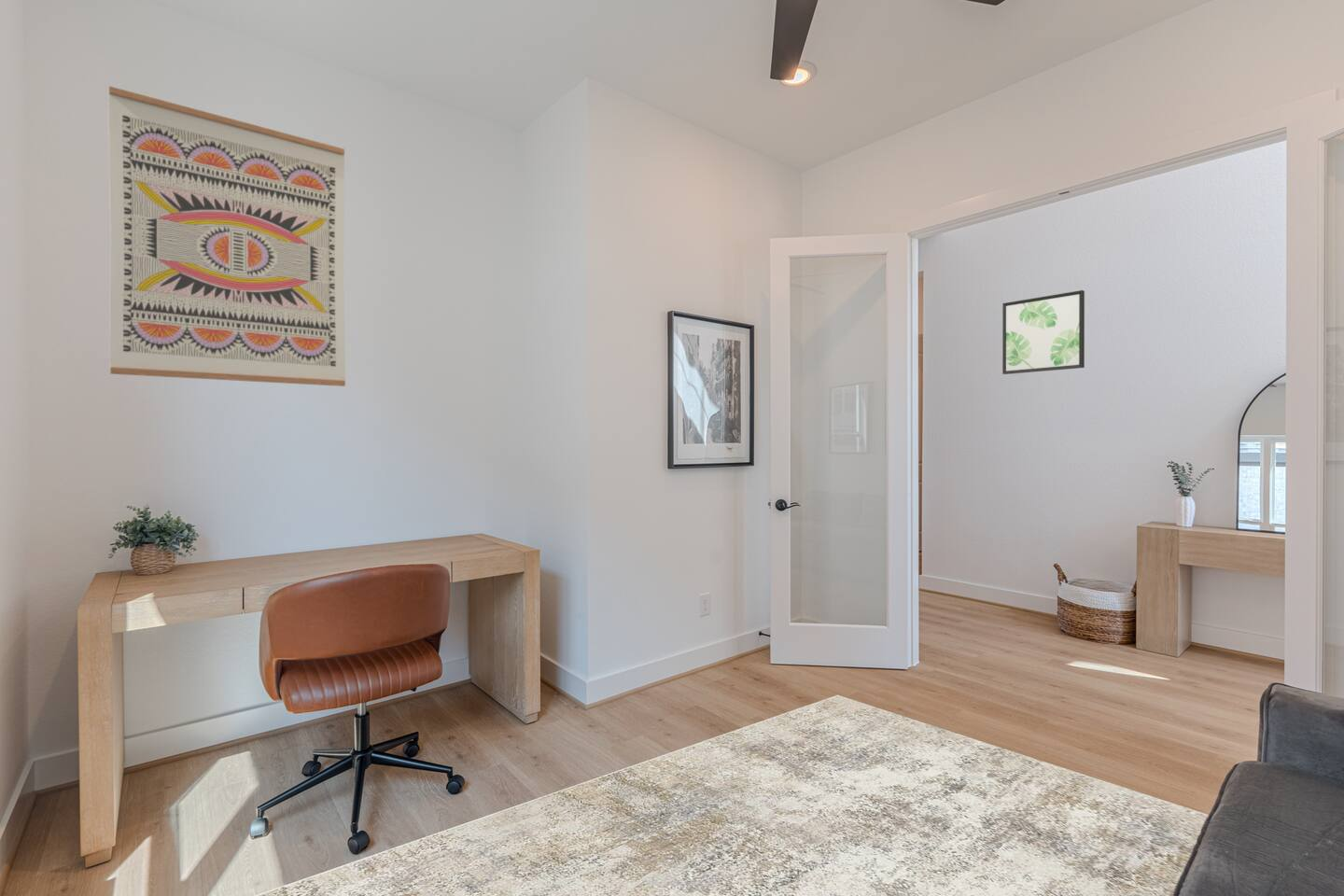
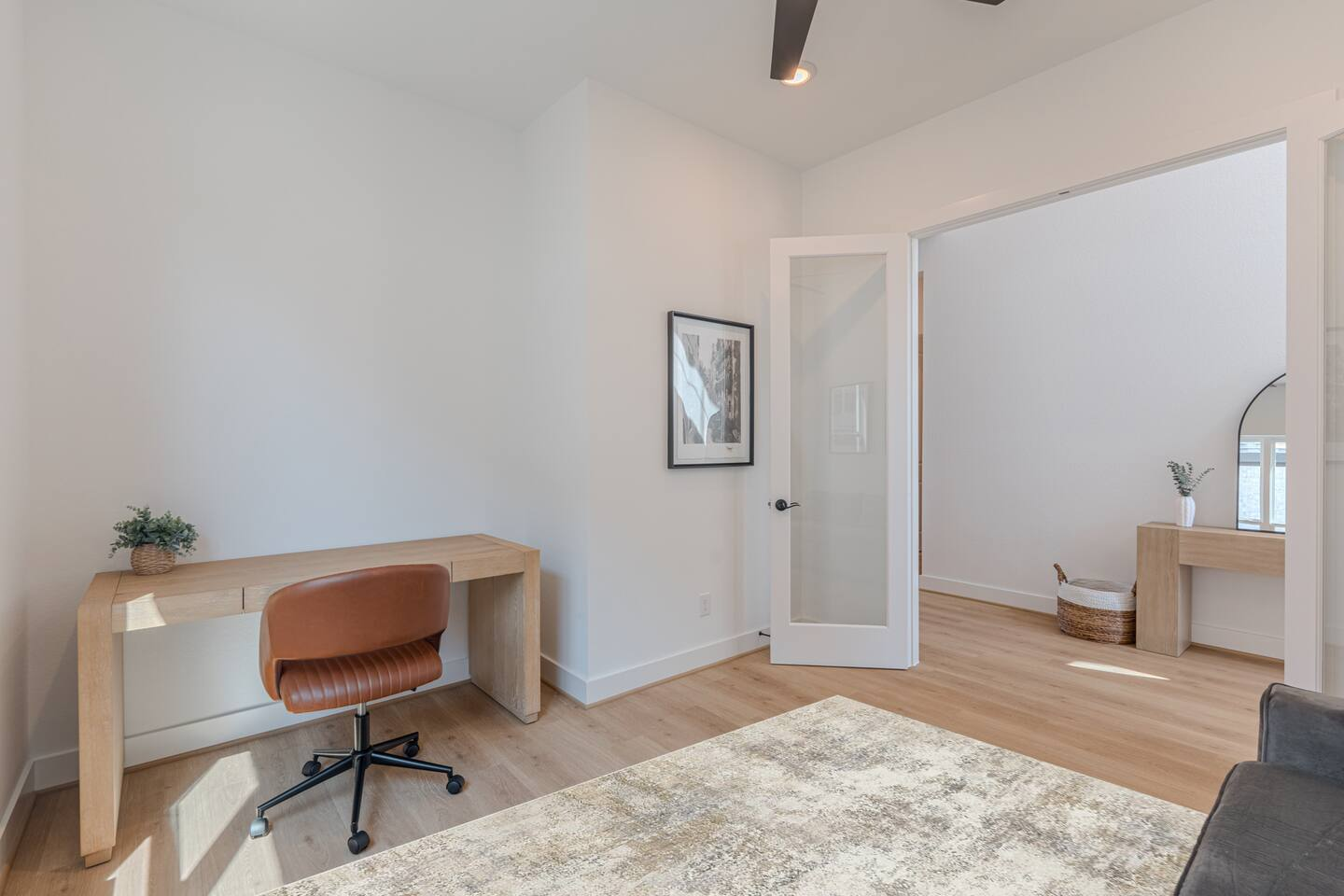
- wall art [107,85,346,387]
- wall art [1001,289,1085,375]
